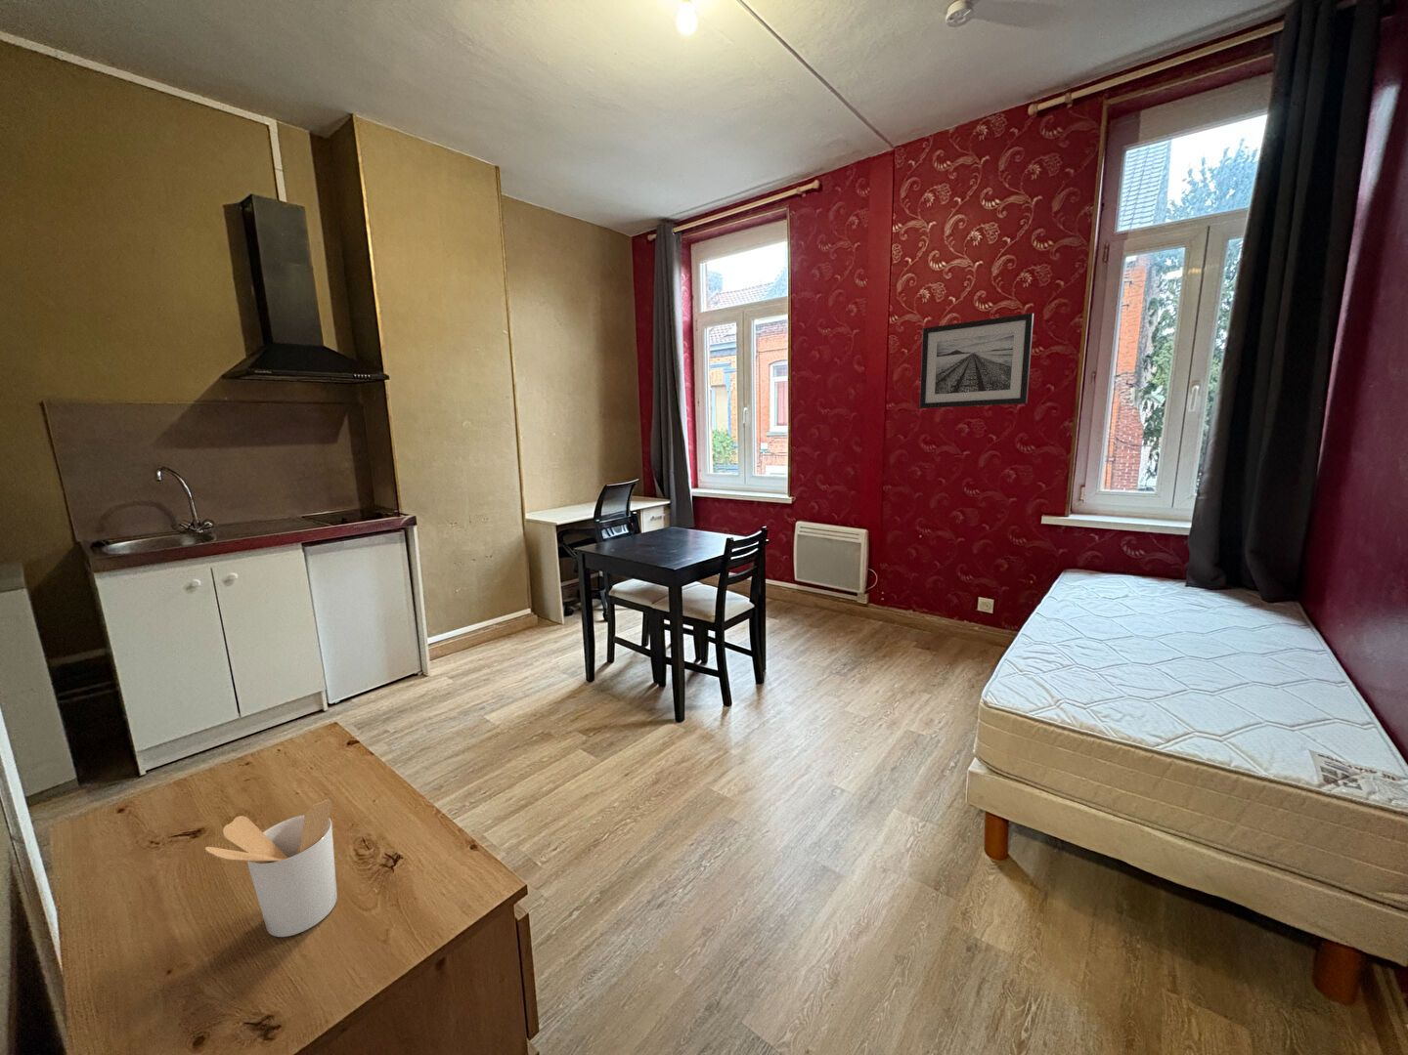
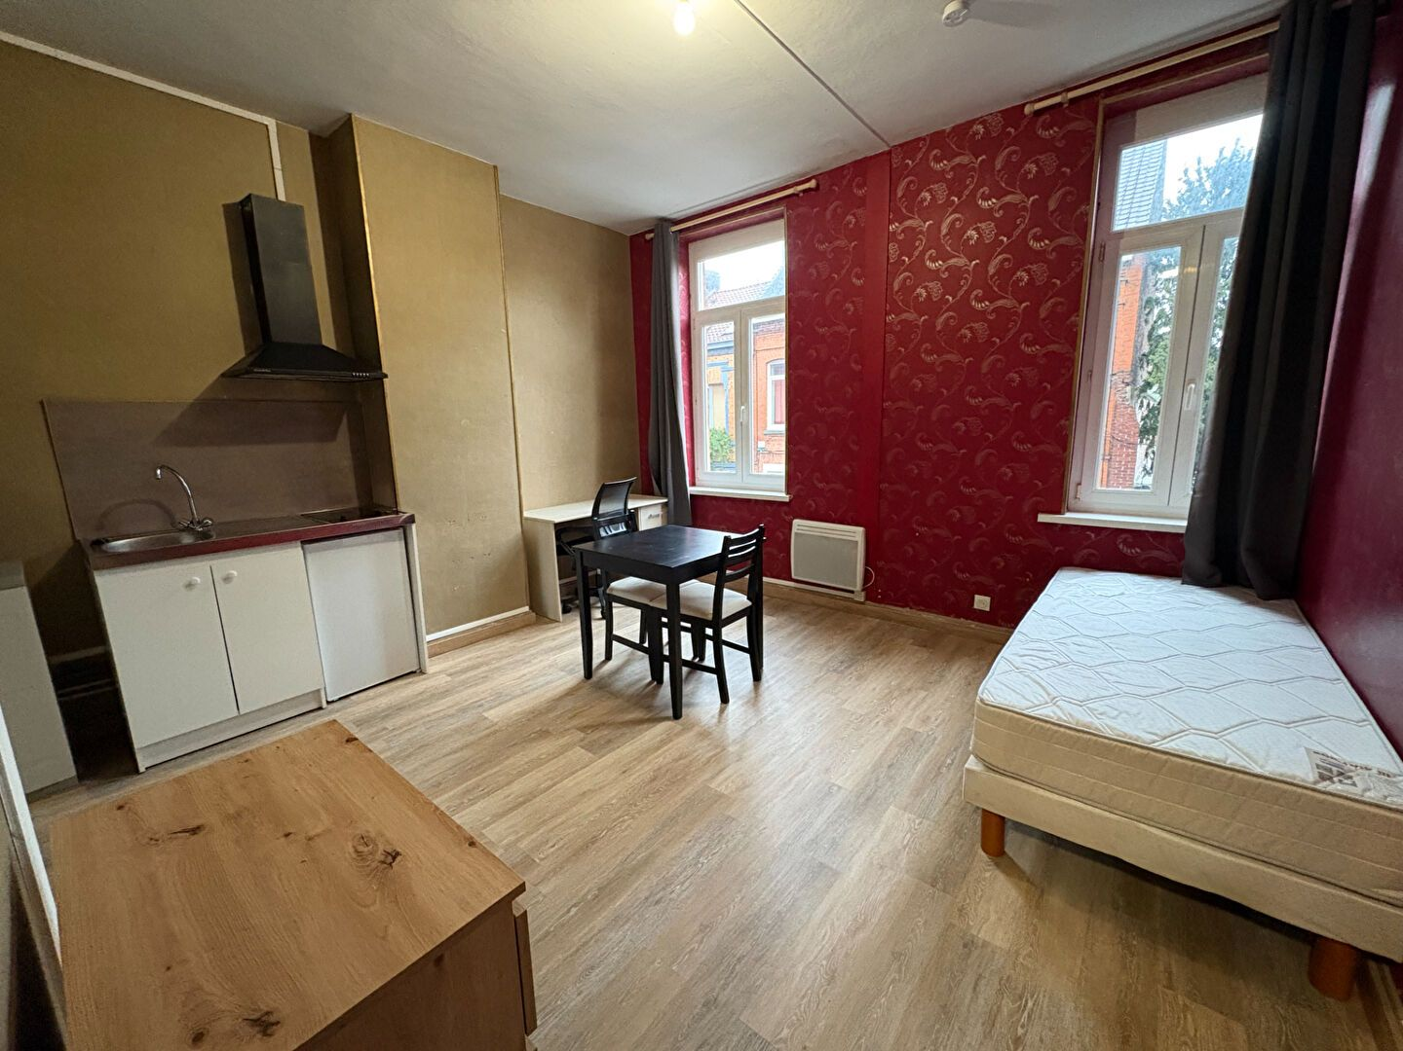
- wall art [918,311,1034,409]
- utensil holder [203,799,338,938]
